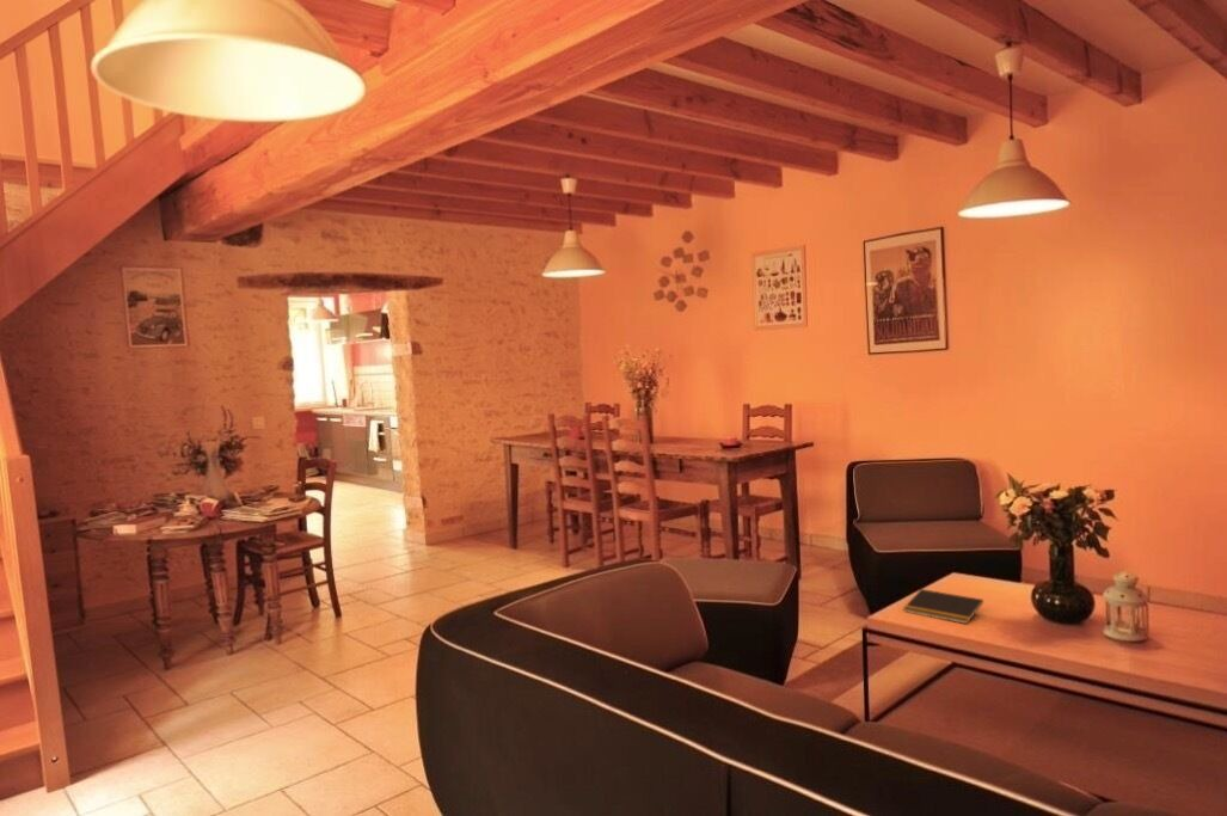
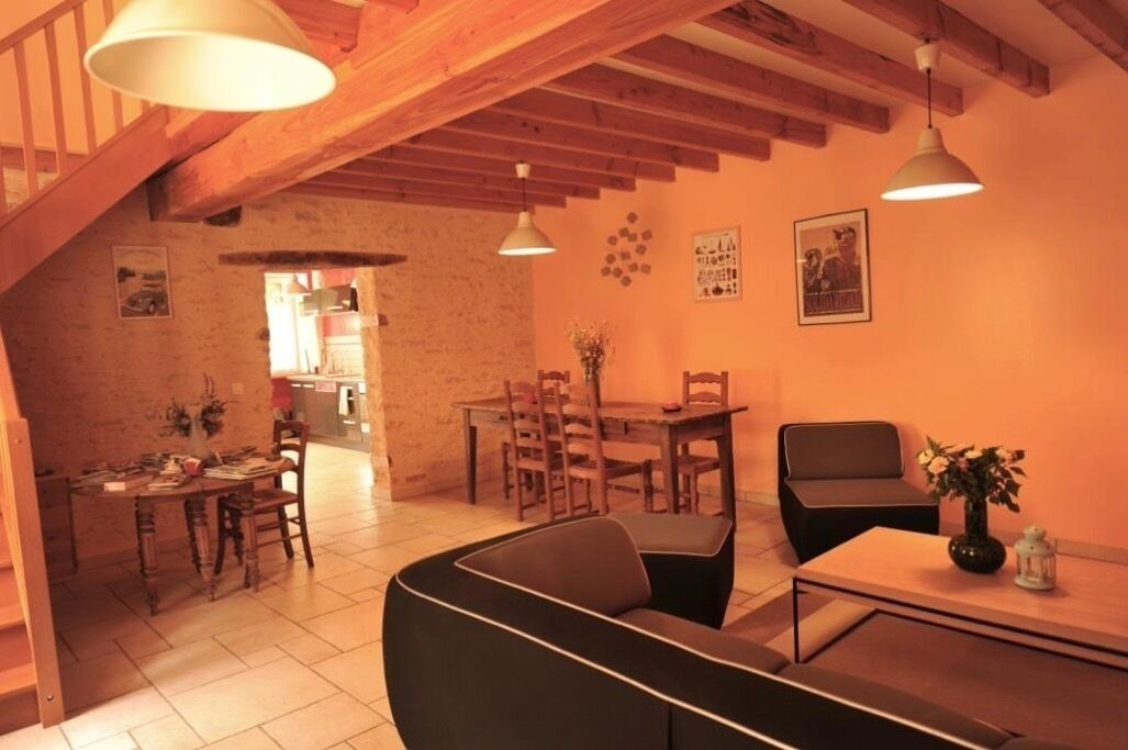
- notepad [902,588,984,625]
